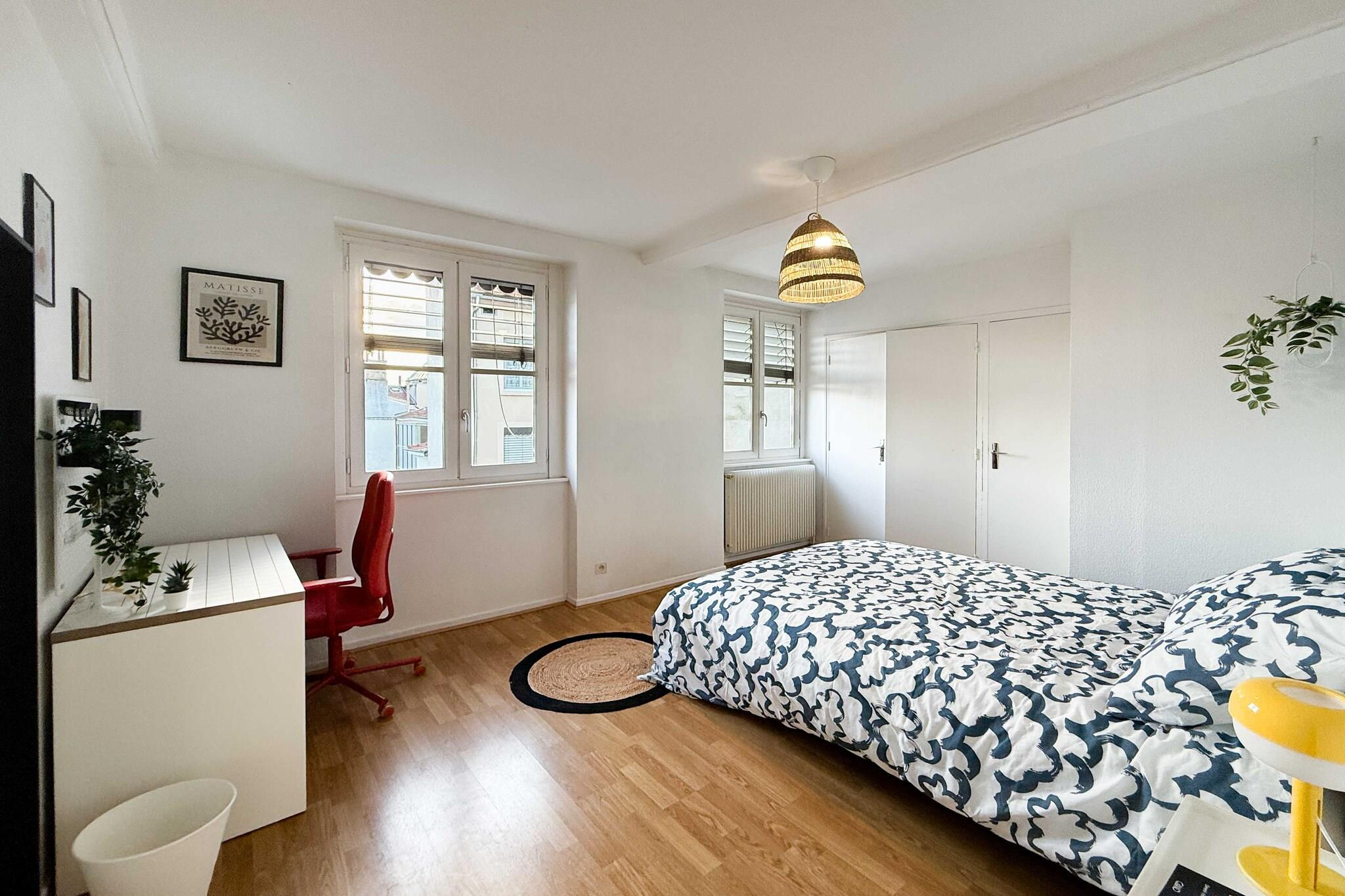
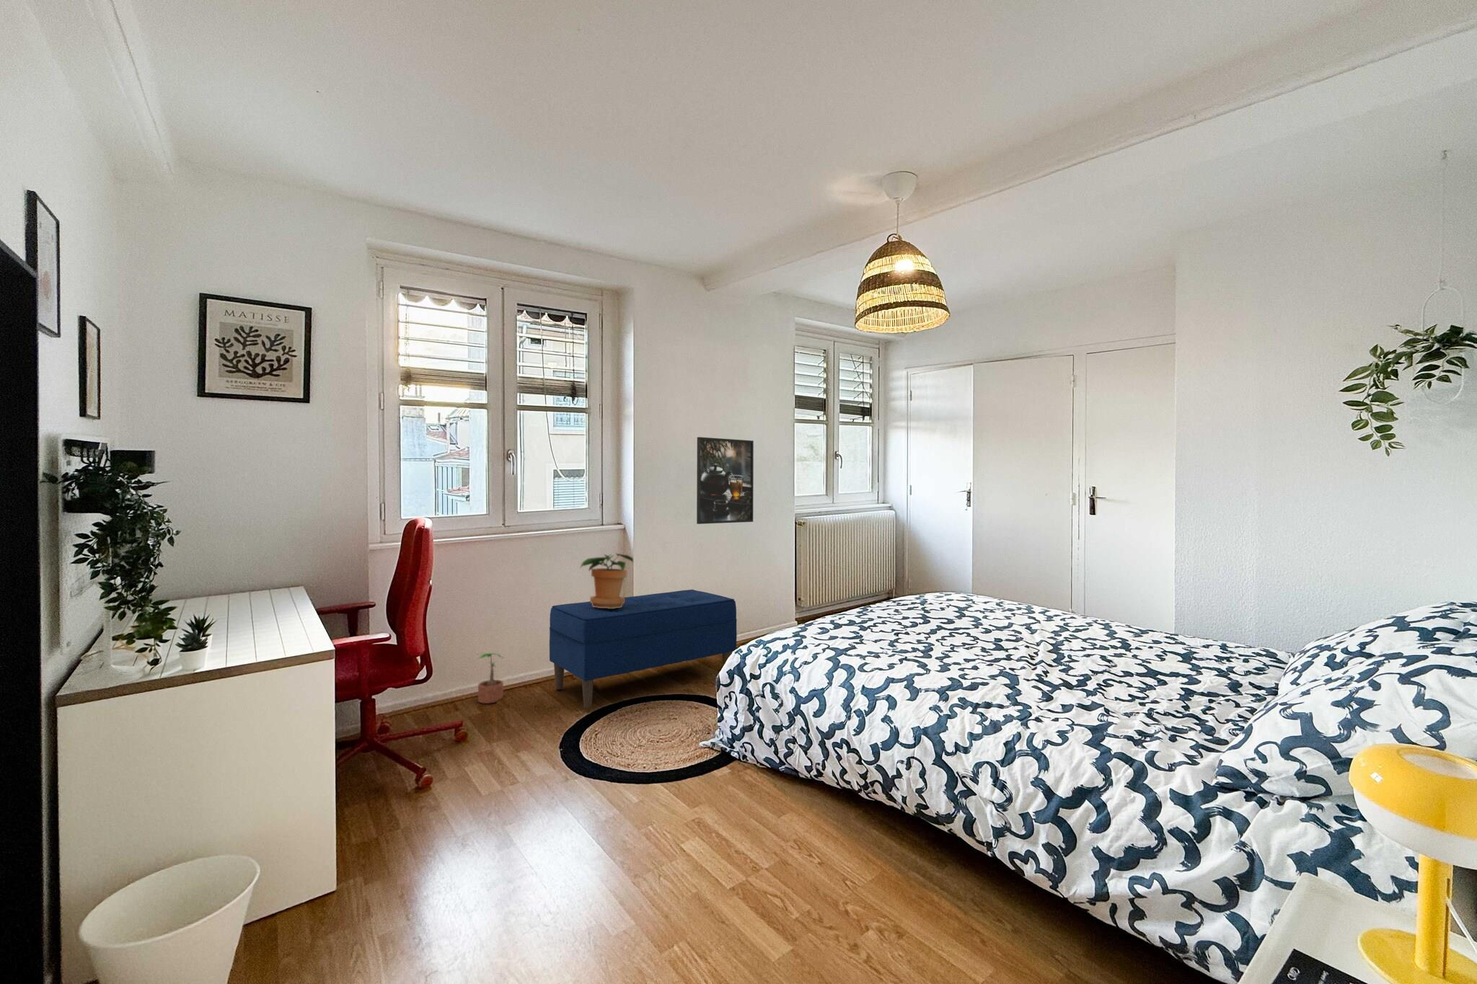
+ potted plant [579,552,634,608]
+ bench [549,589,738,708]
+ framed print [696,436,754,525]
+ potted plant [477,652,504,704]
